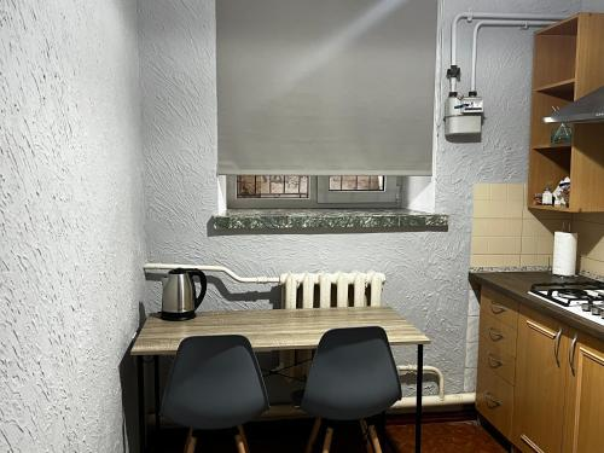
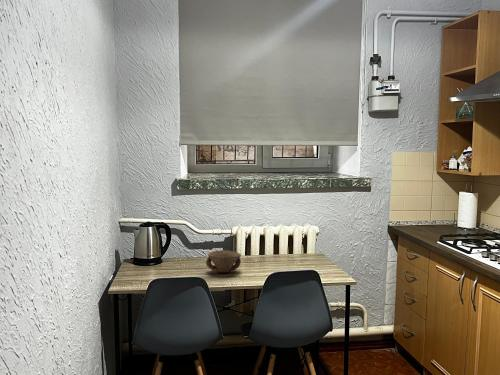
+ bowl [205,249,242,274]
